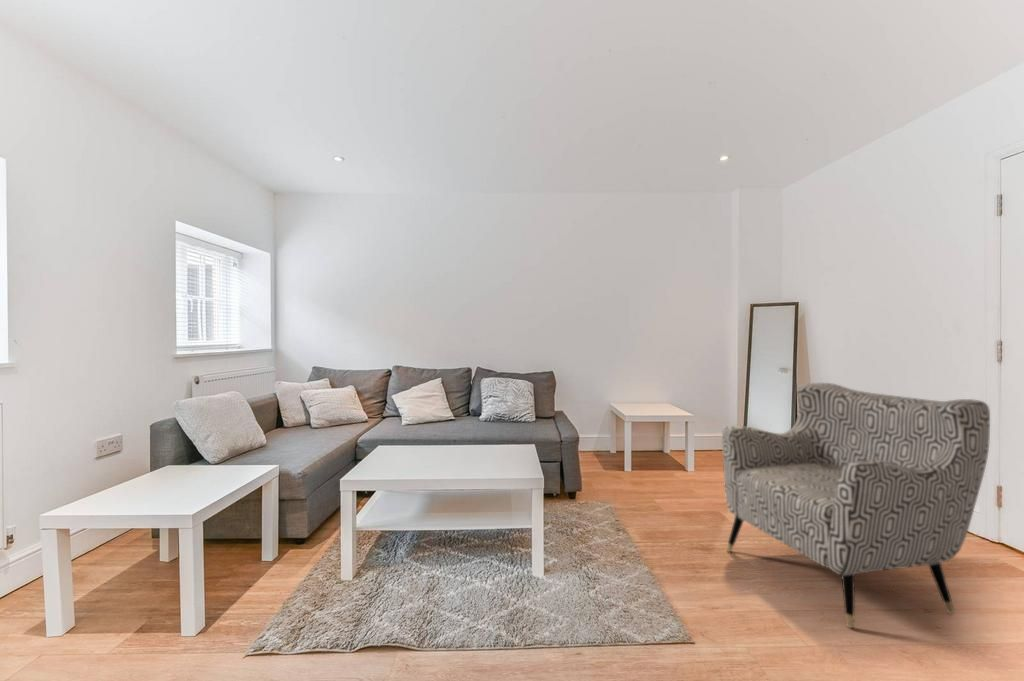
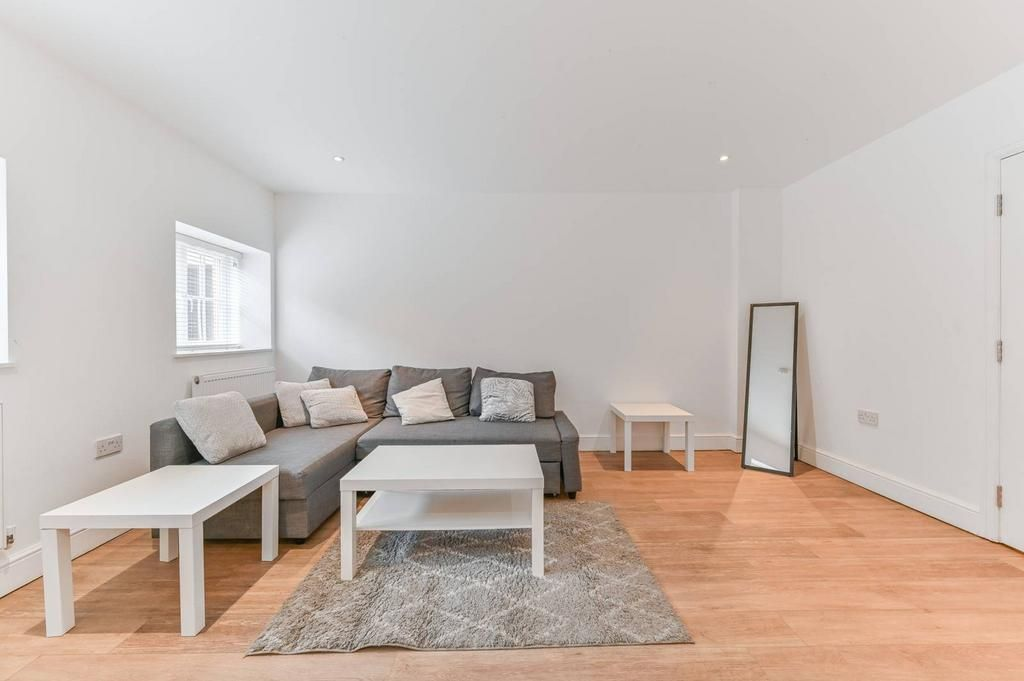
- armchair [721,382,991,629]
